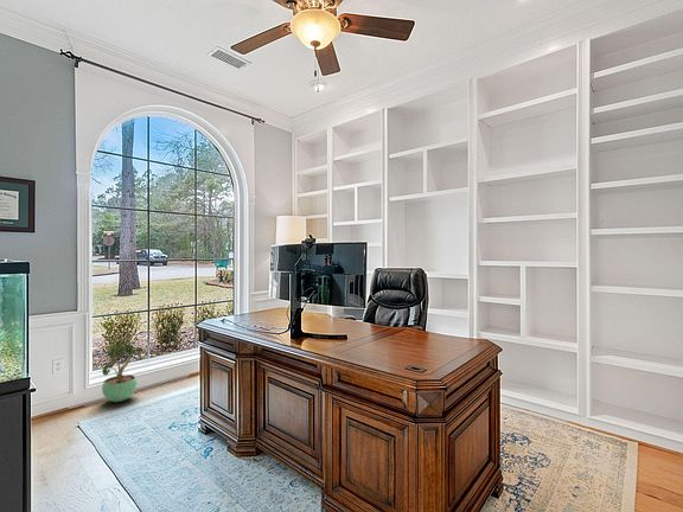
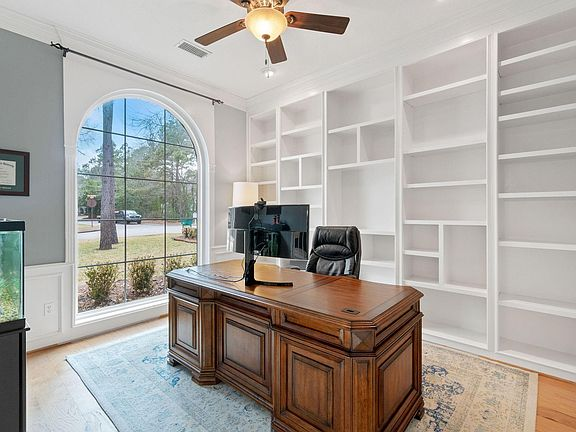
- potted plant [101,340,145,403]
